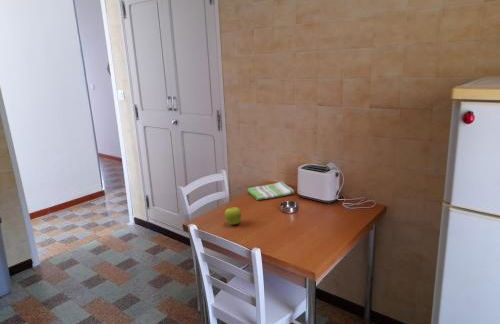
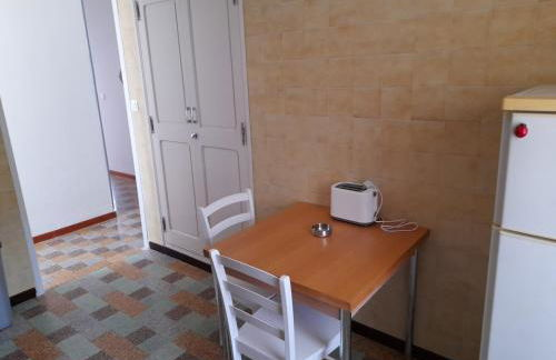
- fruit [224,206,242,226]
- dish towel [247,180,295,201]
